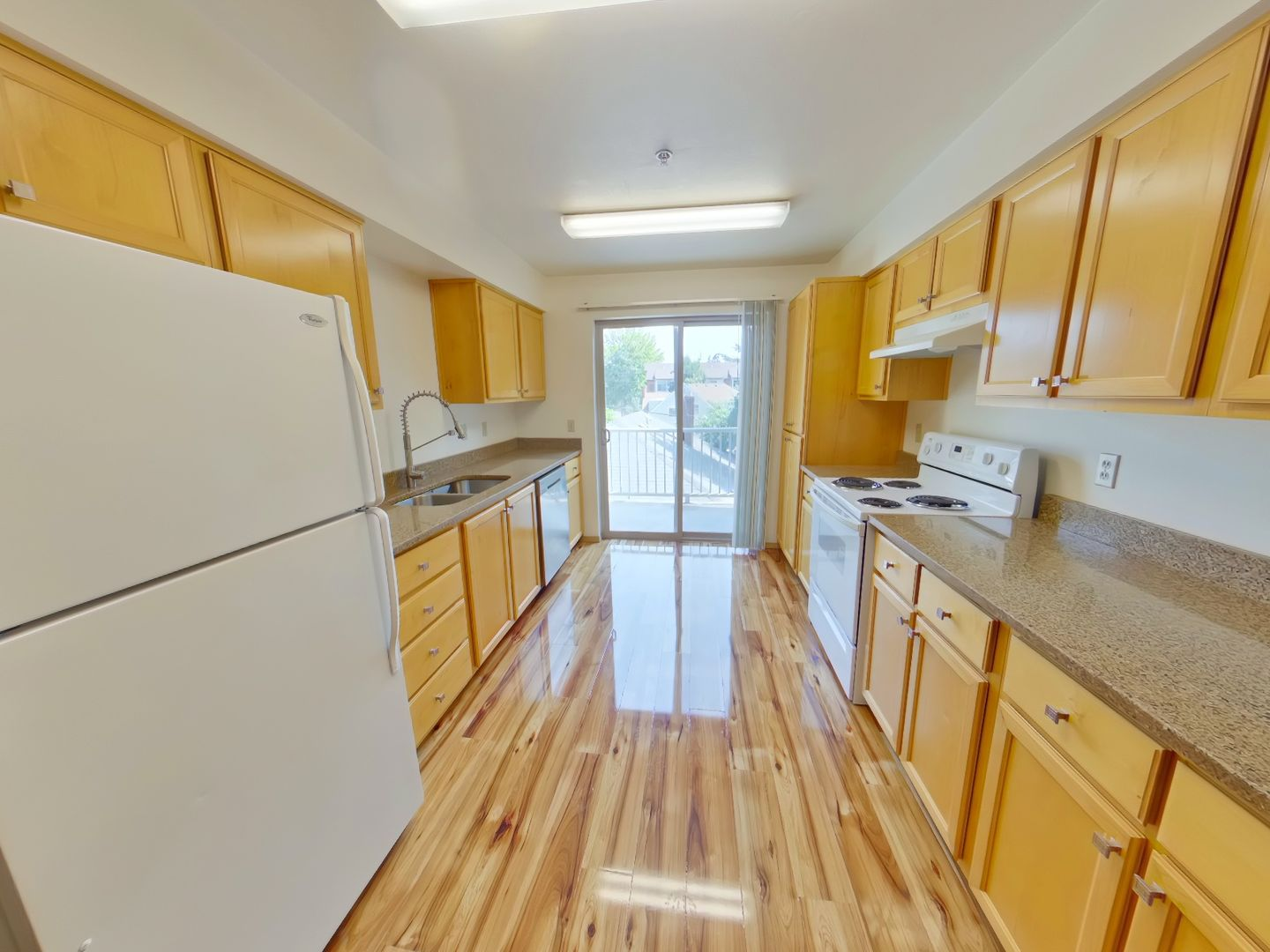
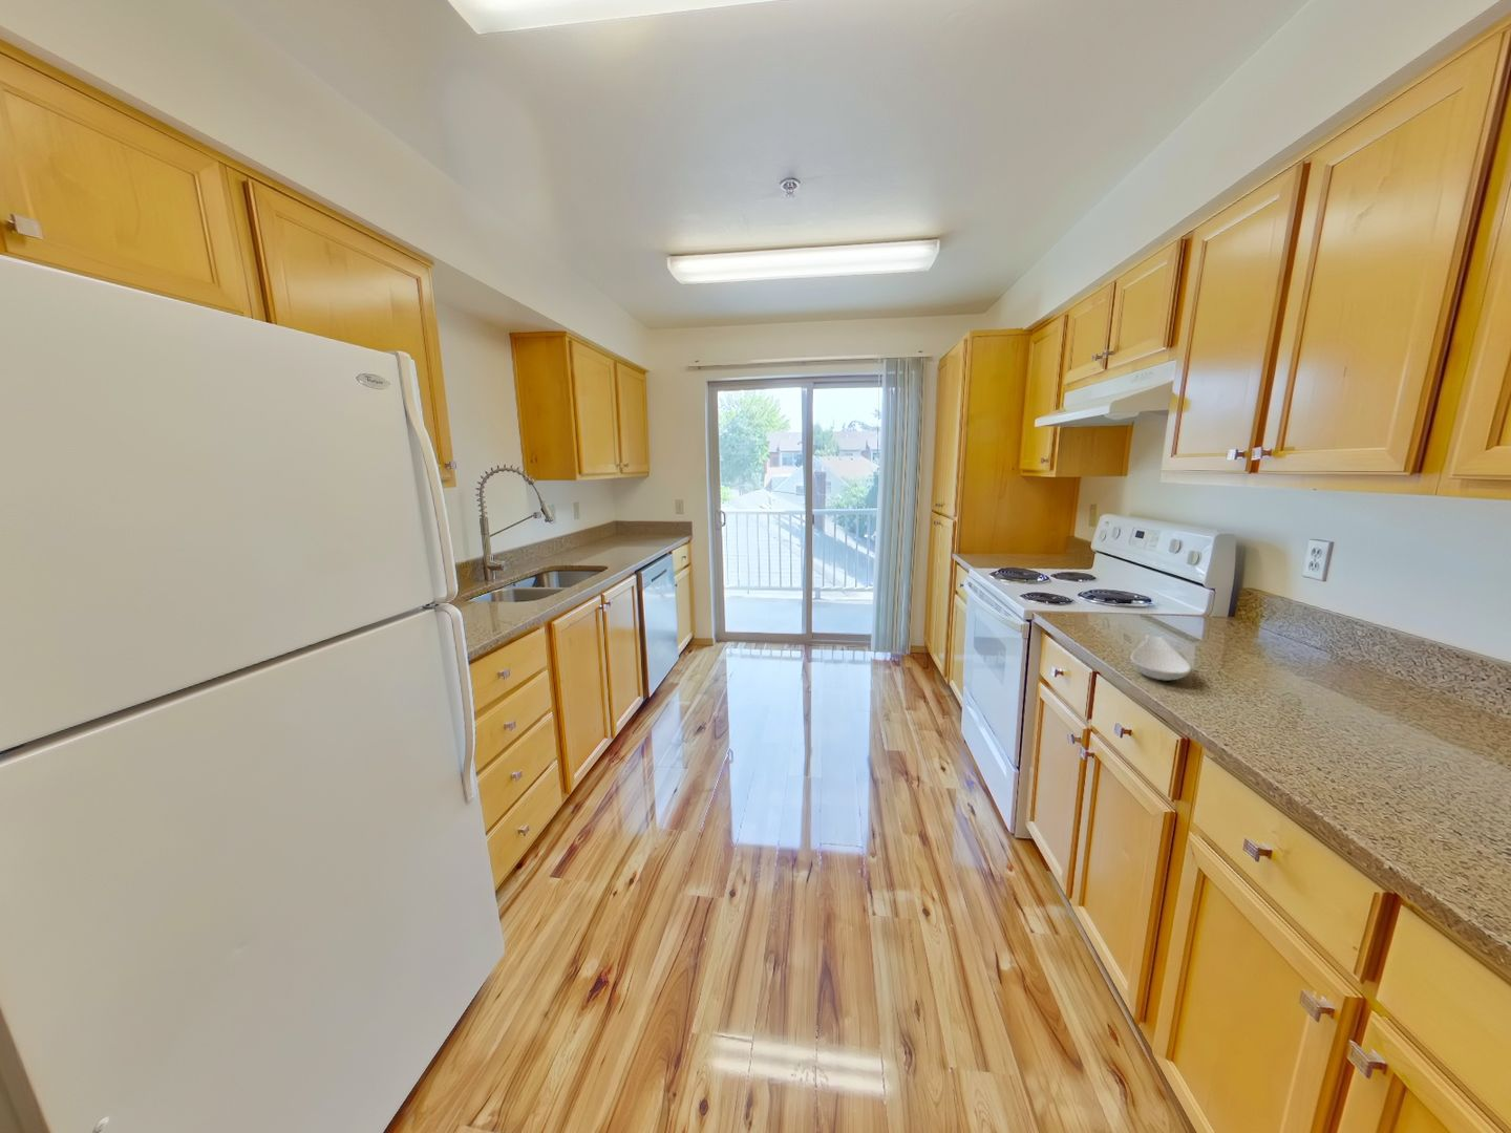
+ spoon rest [1129,633,1192,682]
